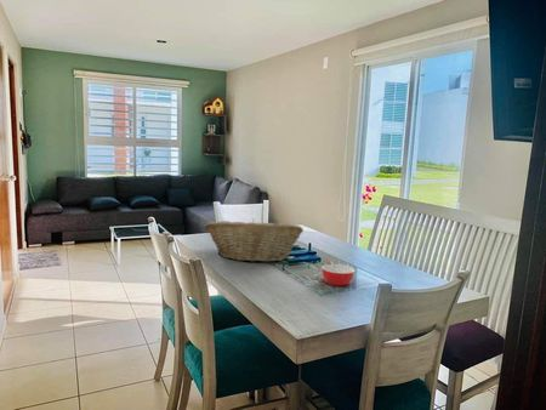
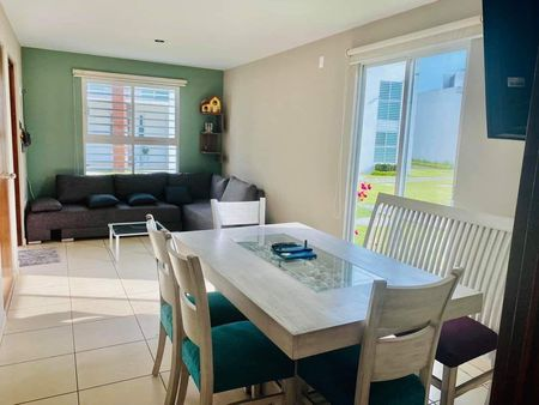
- fruit basket [203,217,305,263]
- bowl [320,261,356,286]
